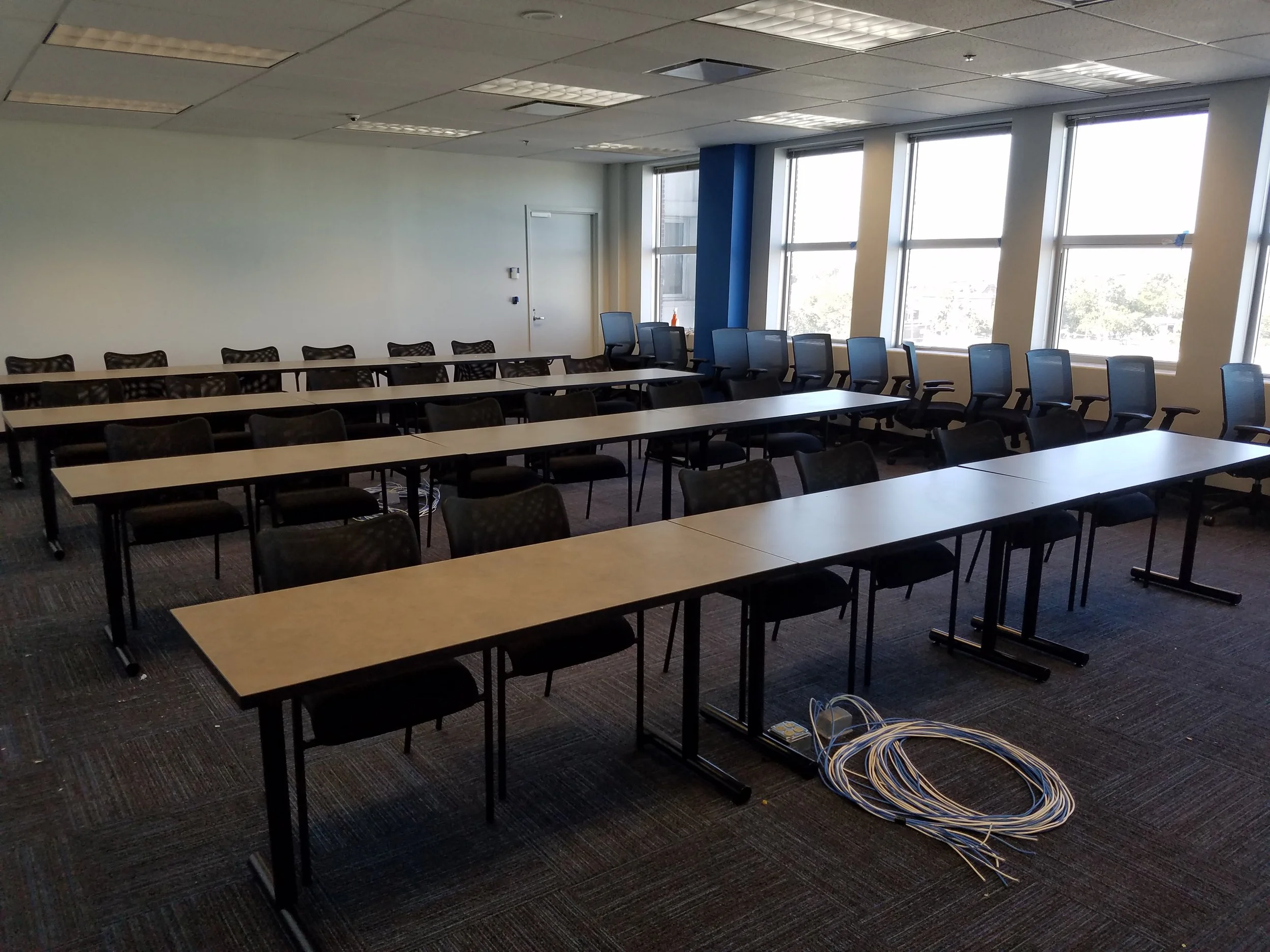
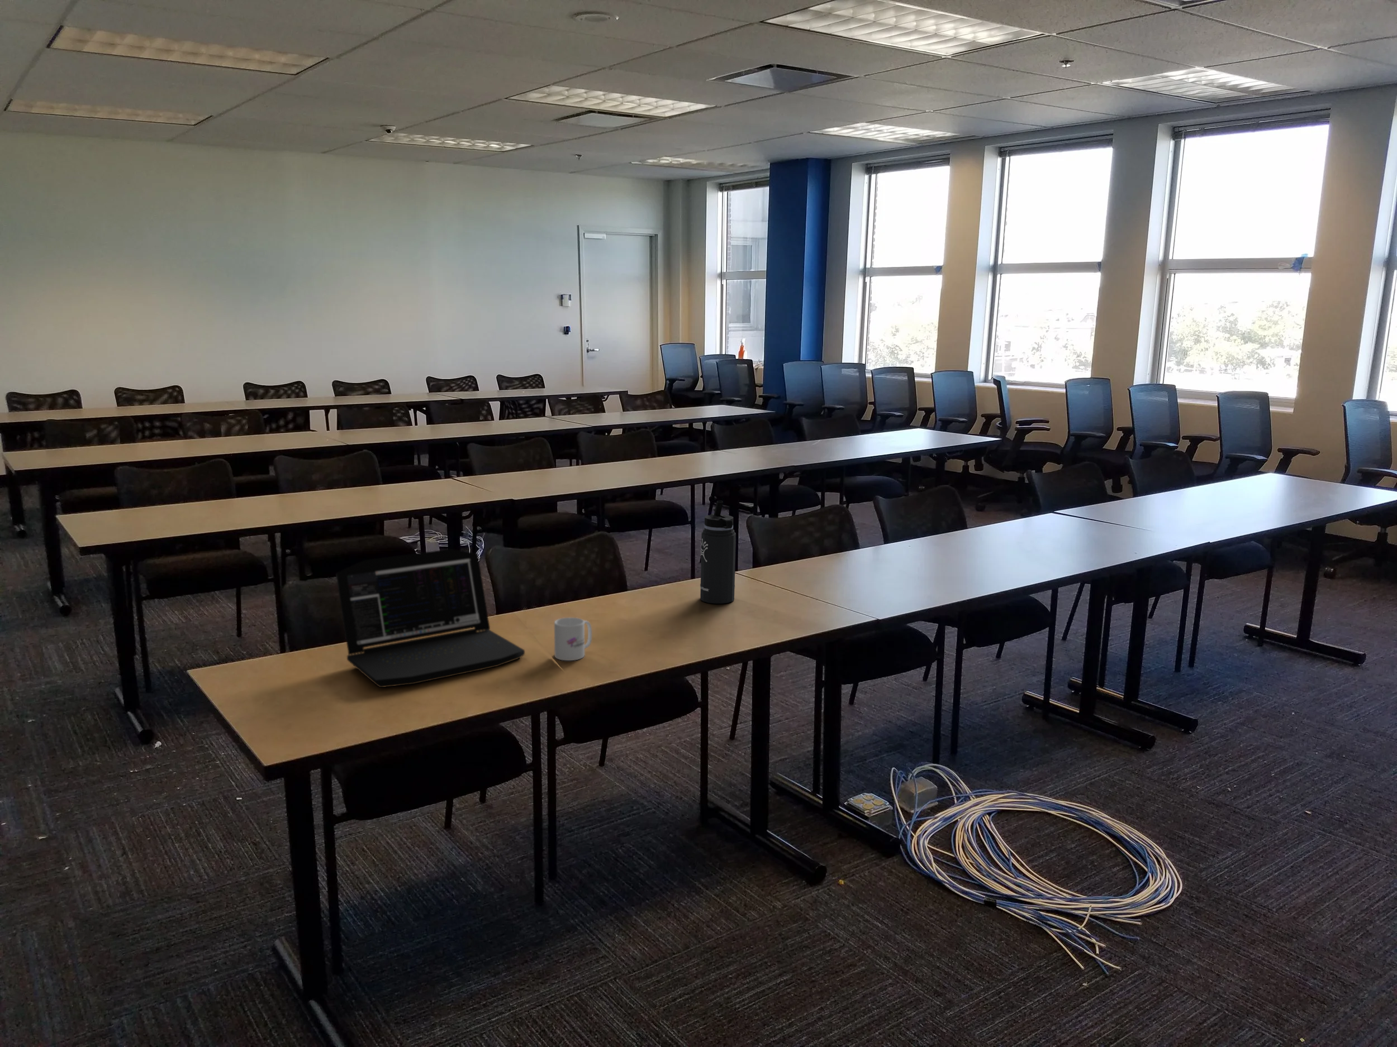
+ thermos bottle [700,500,737,604]
+ laptop [336,549,526,688]
+ mug [553,617,592,661]
